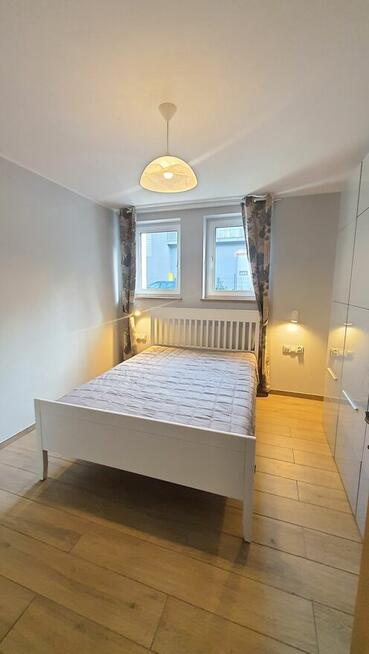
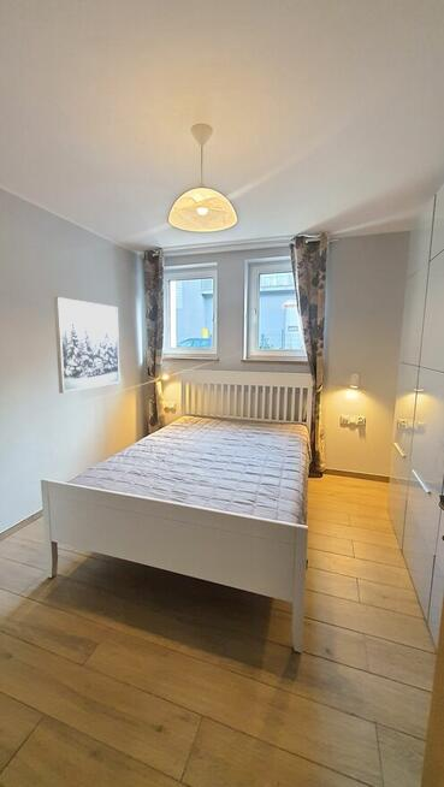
+ wall art [53,296,122,395]
